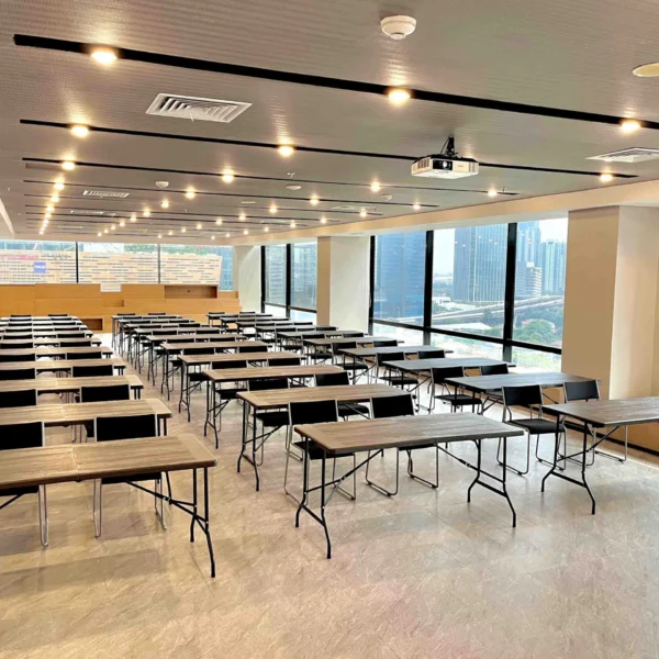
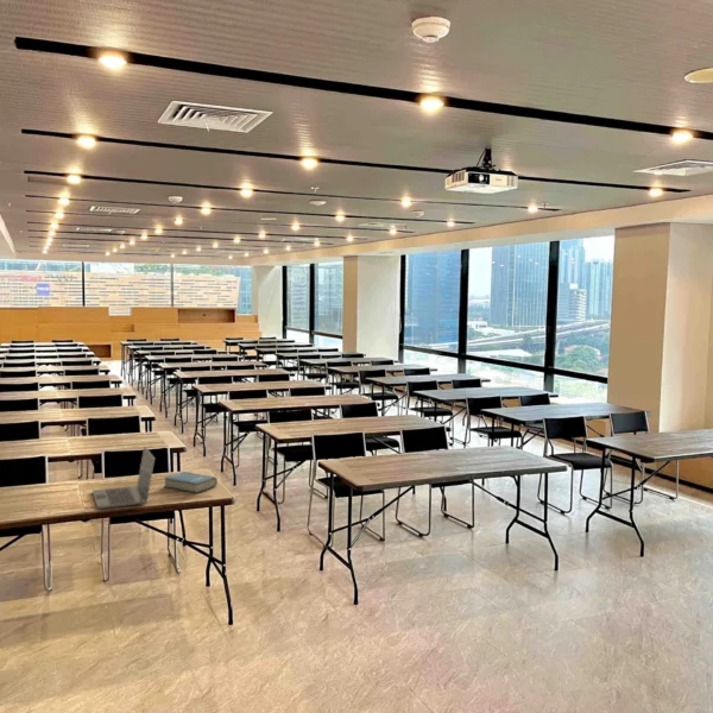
+ laptop [92,444,156,510]
+ hardback book [163,471,219,494]
